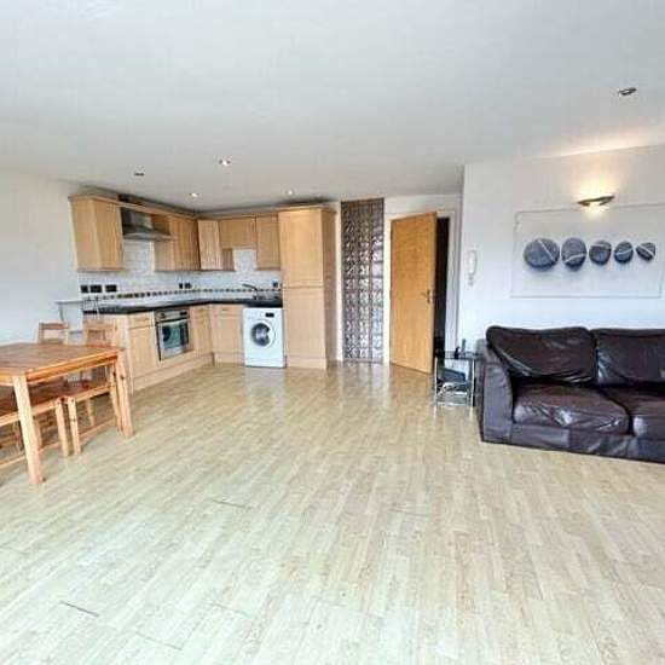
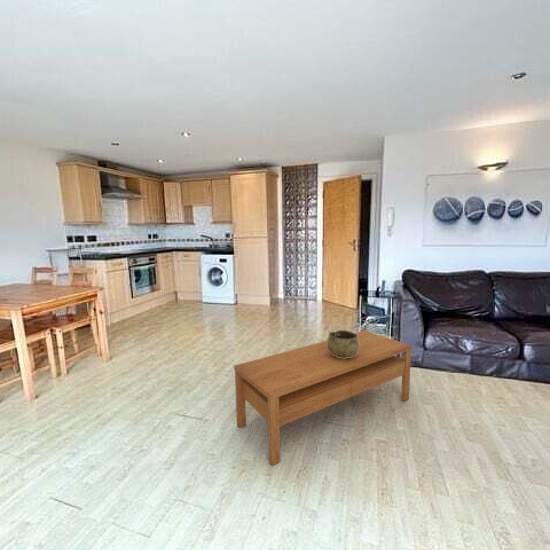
+ decorative bowl [327,329,360,359]
+ coffee table [233,329,413,467]
